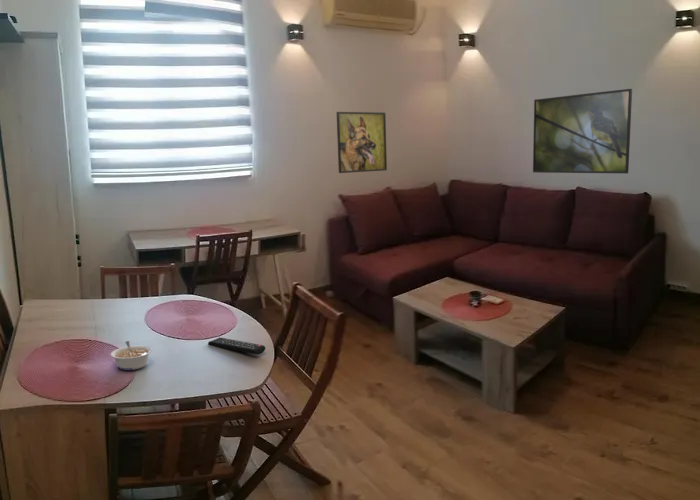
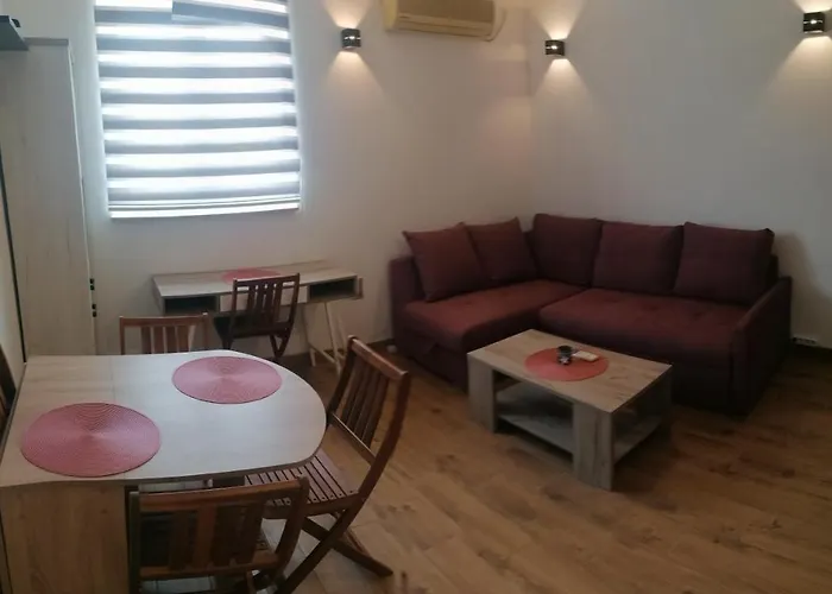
- remote control [207,337,266,355]
- legume [110,340,153,371]
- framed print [532,88,633,174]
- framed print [336,111,388,174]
